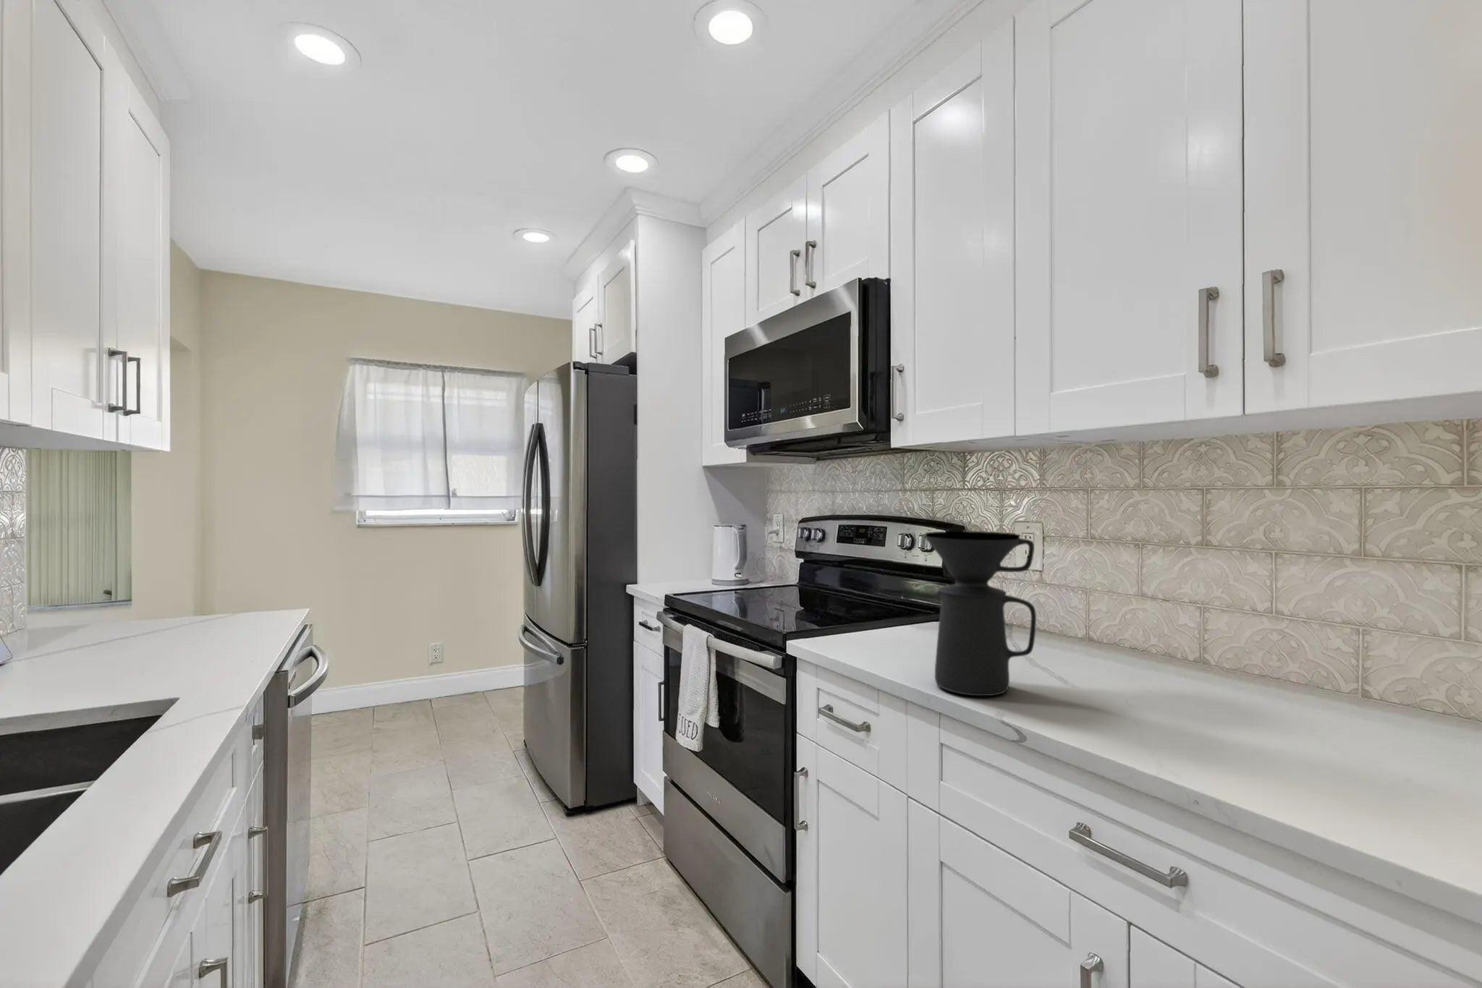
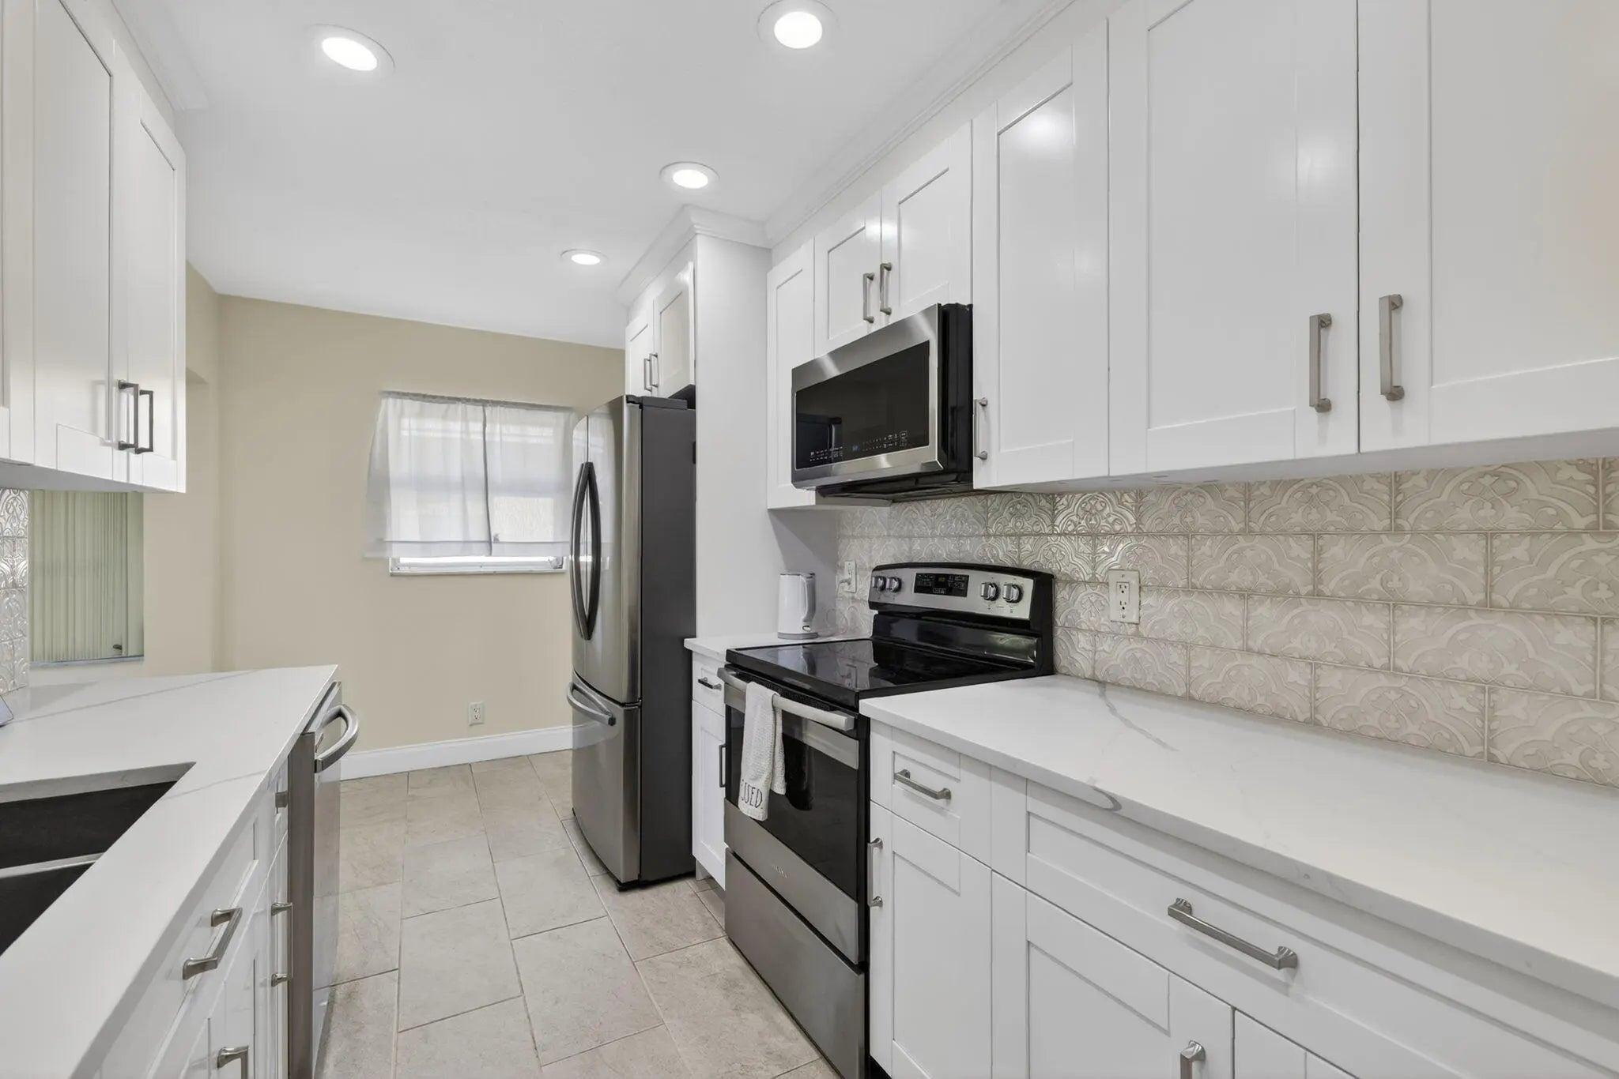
- coffee maker [924,530,1037,697]
